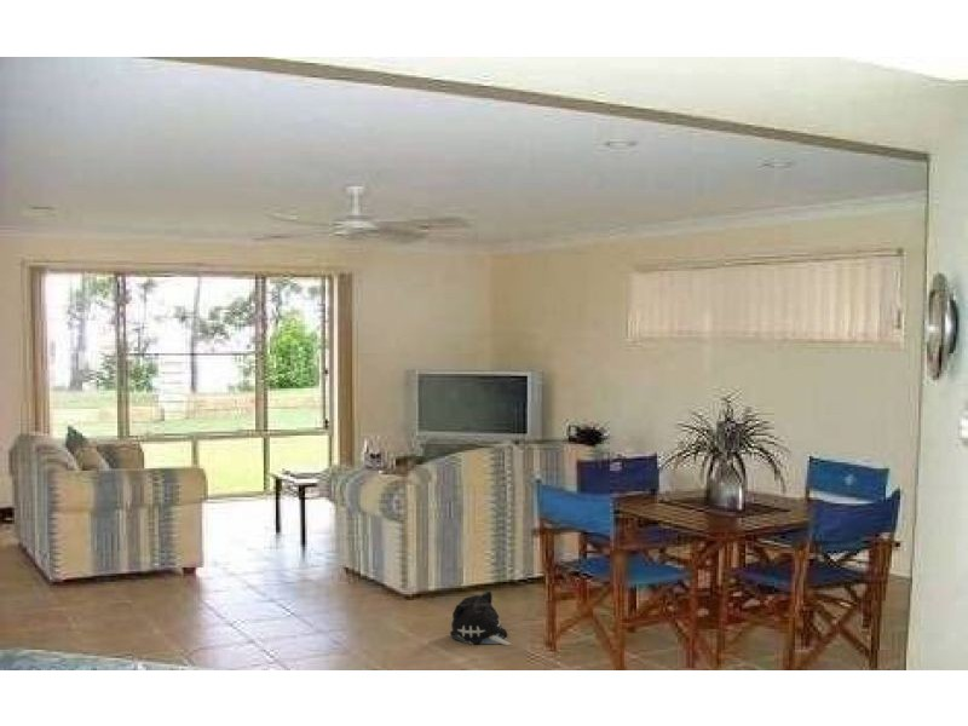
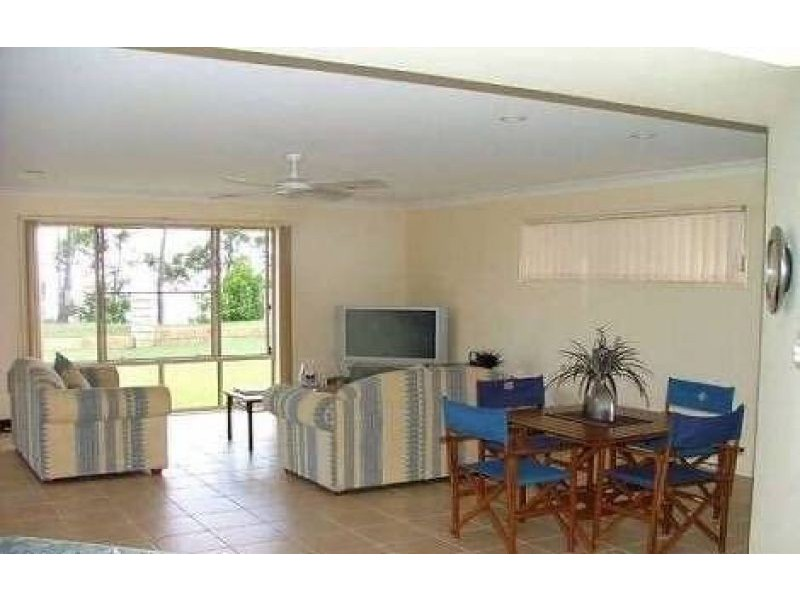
- plush toy [449,589,512,646]
